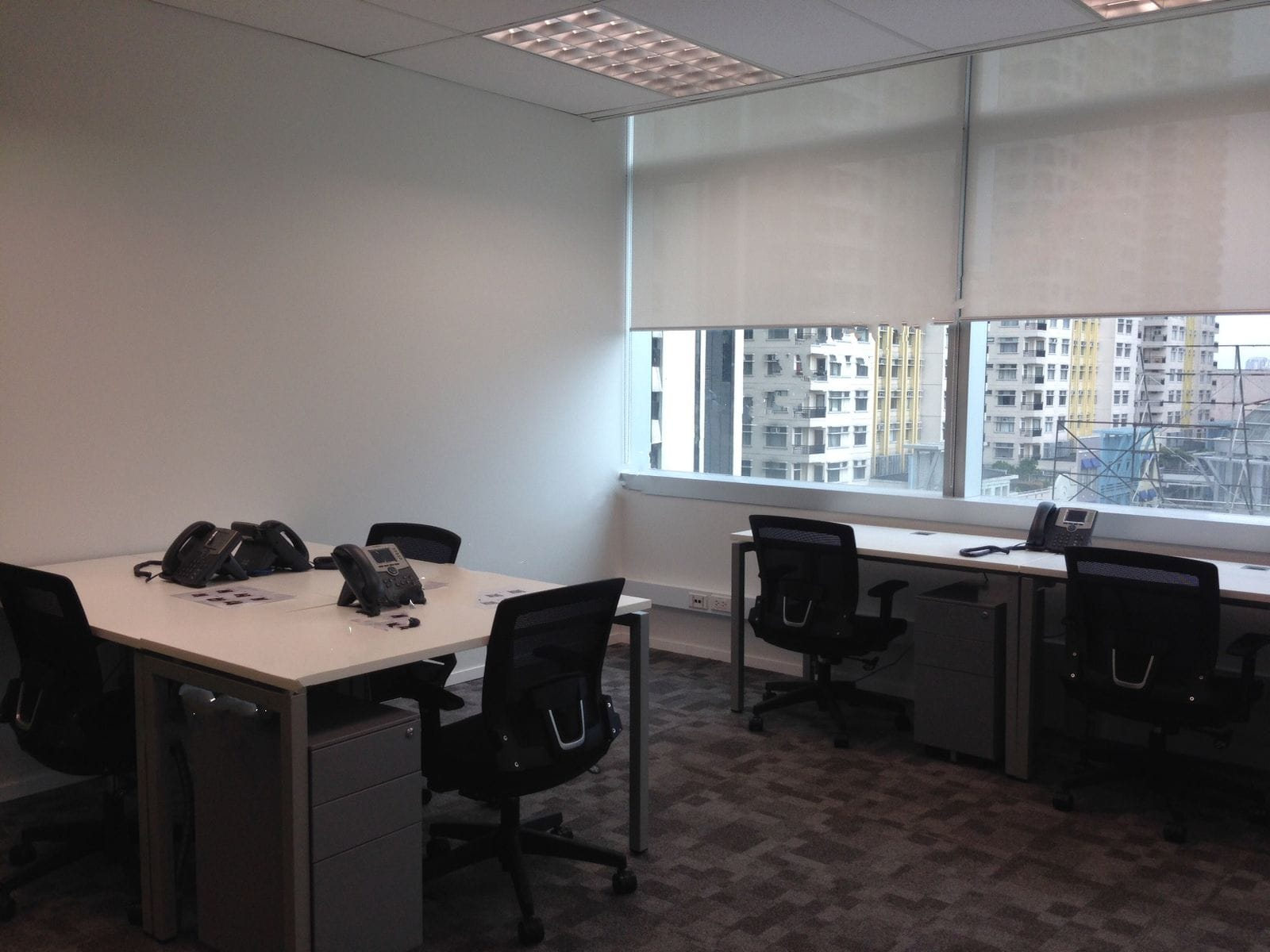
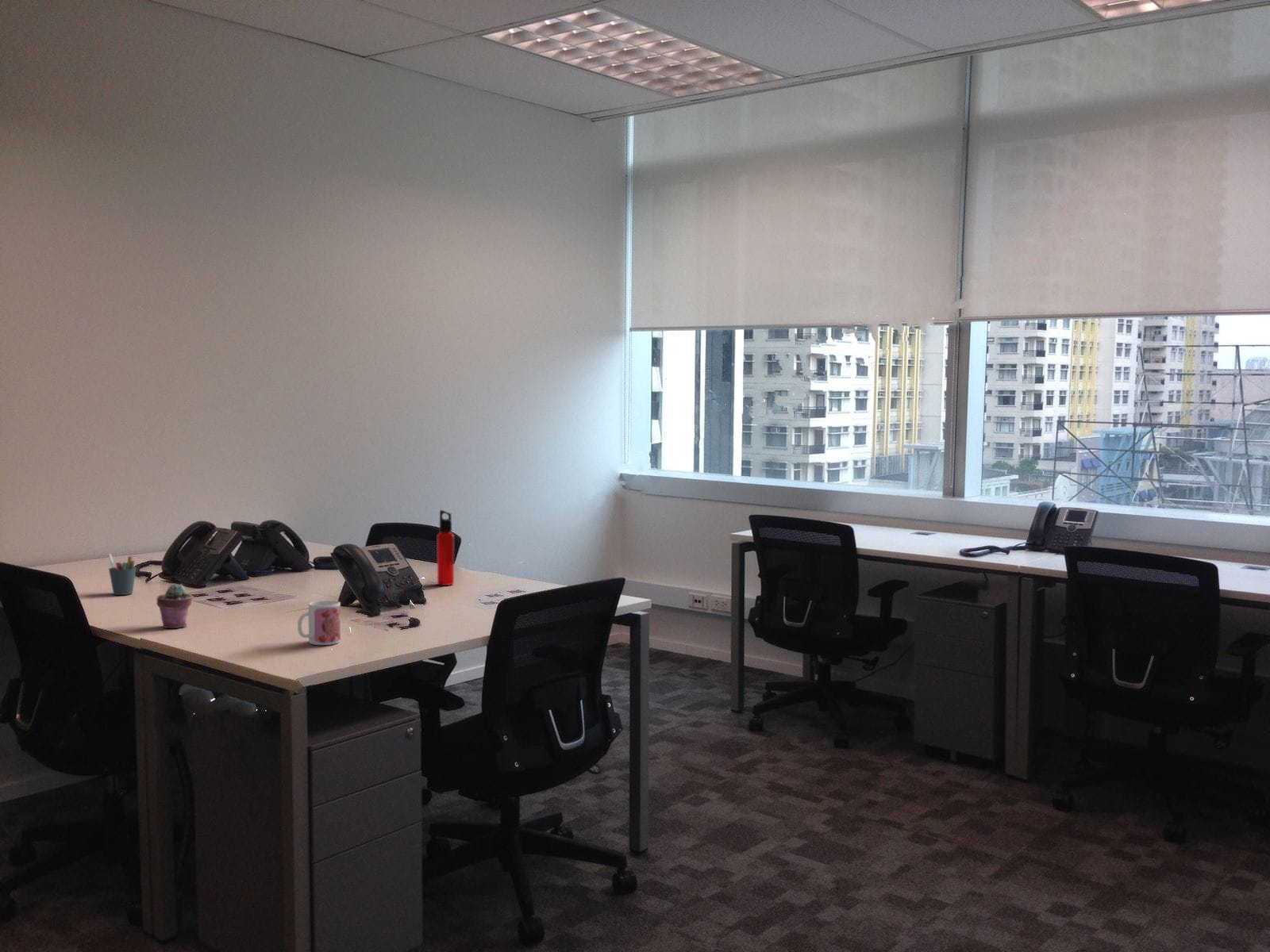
+ mug [297,600,341,646]
+ pen holder [107,553,137,596]
+ water bottle [437,509,455,586]
+ potted succulent [156,583,193,629]
